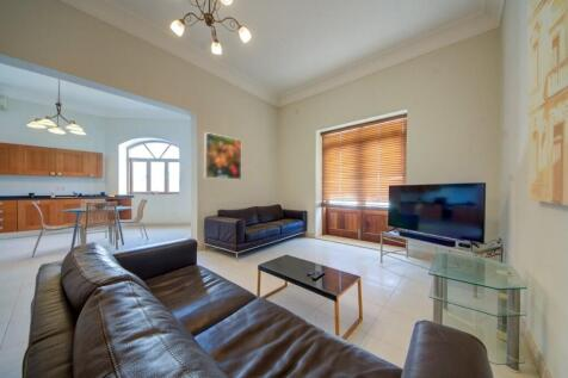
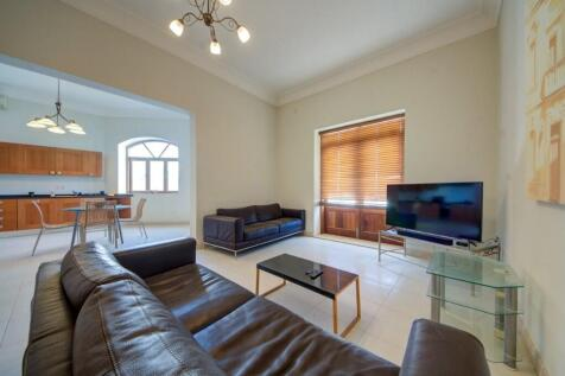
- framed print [203,131,242,180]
